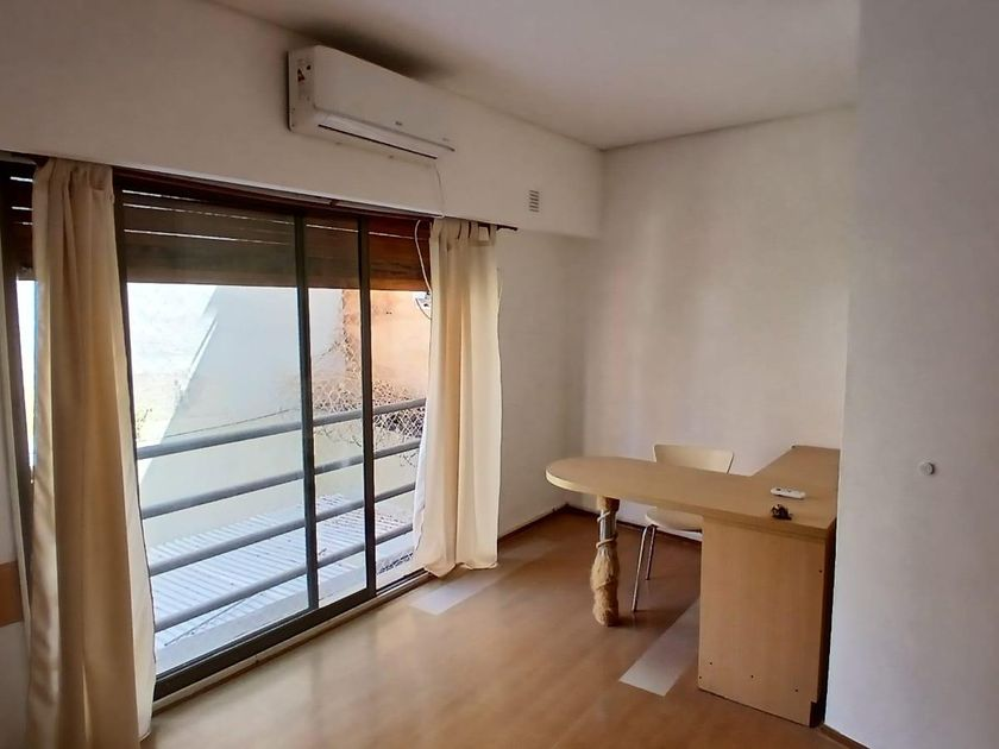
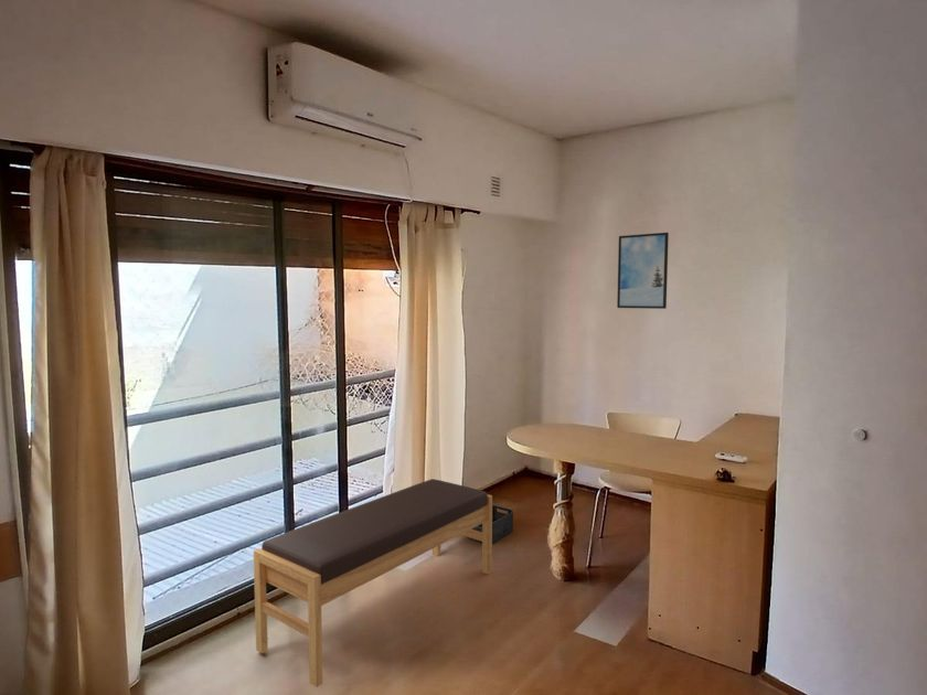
+ bench [253,478,493,688]
+ storage bin [467,504,514,544]
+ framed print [616,232,670,310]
